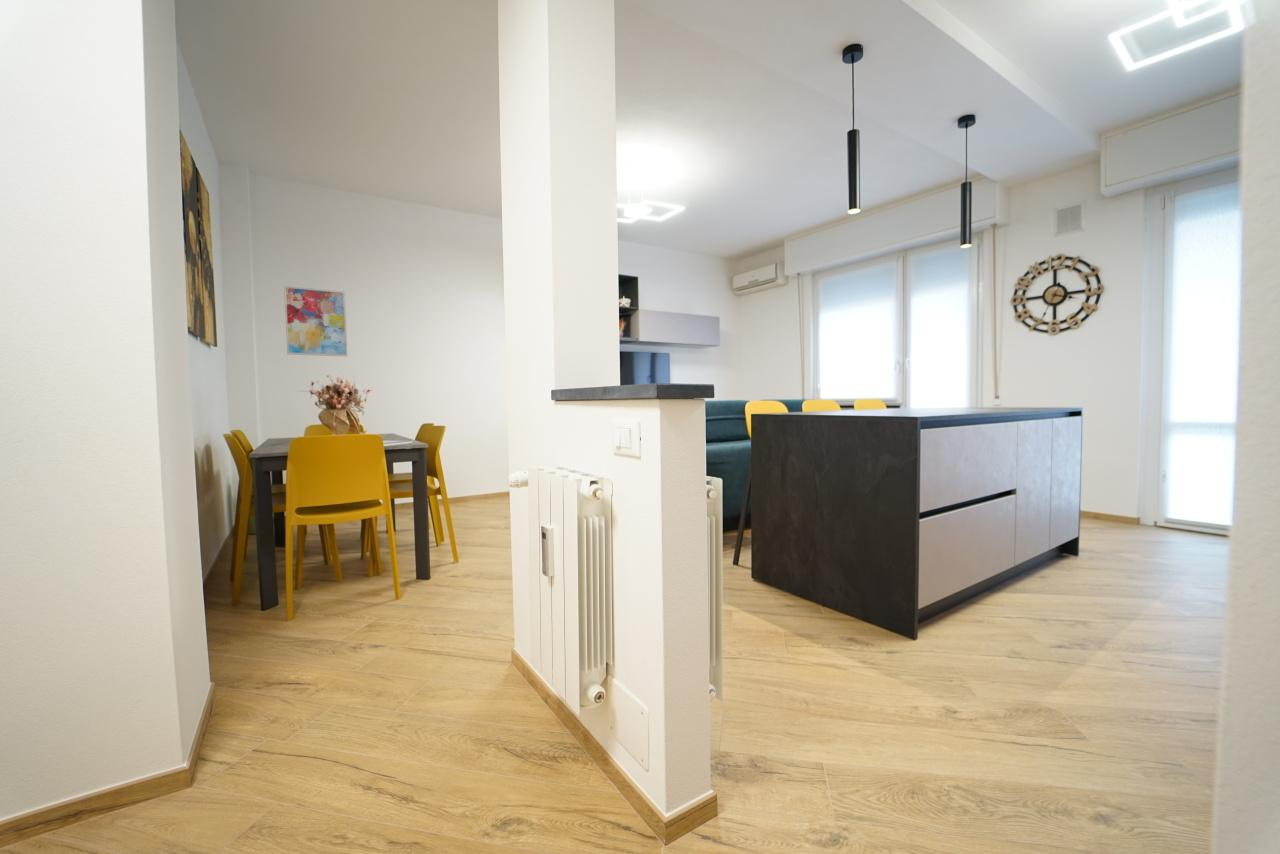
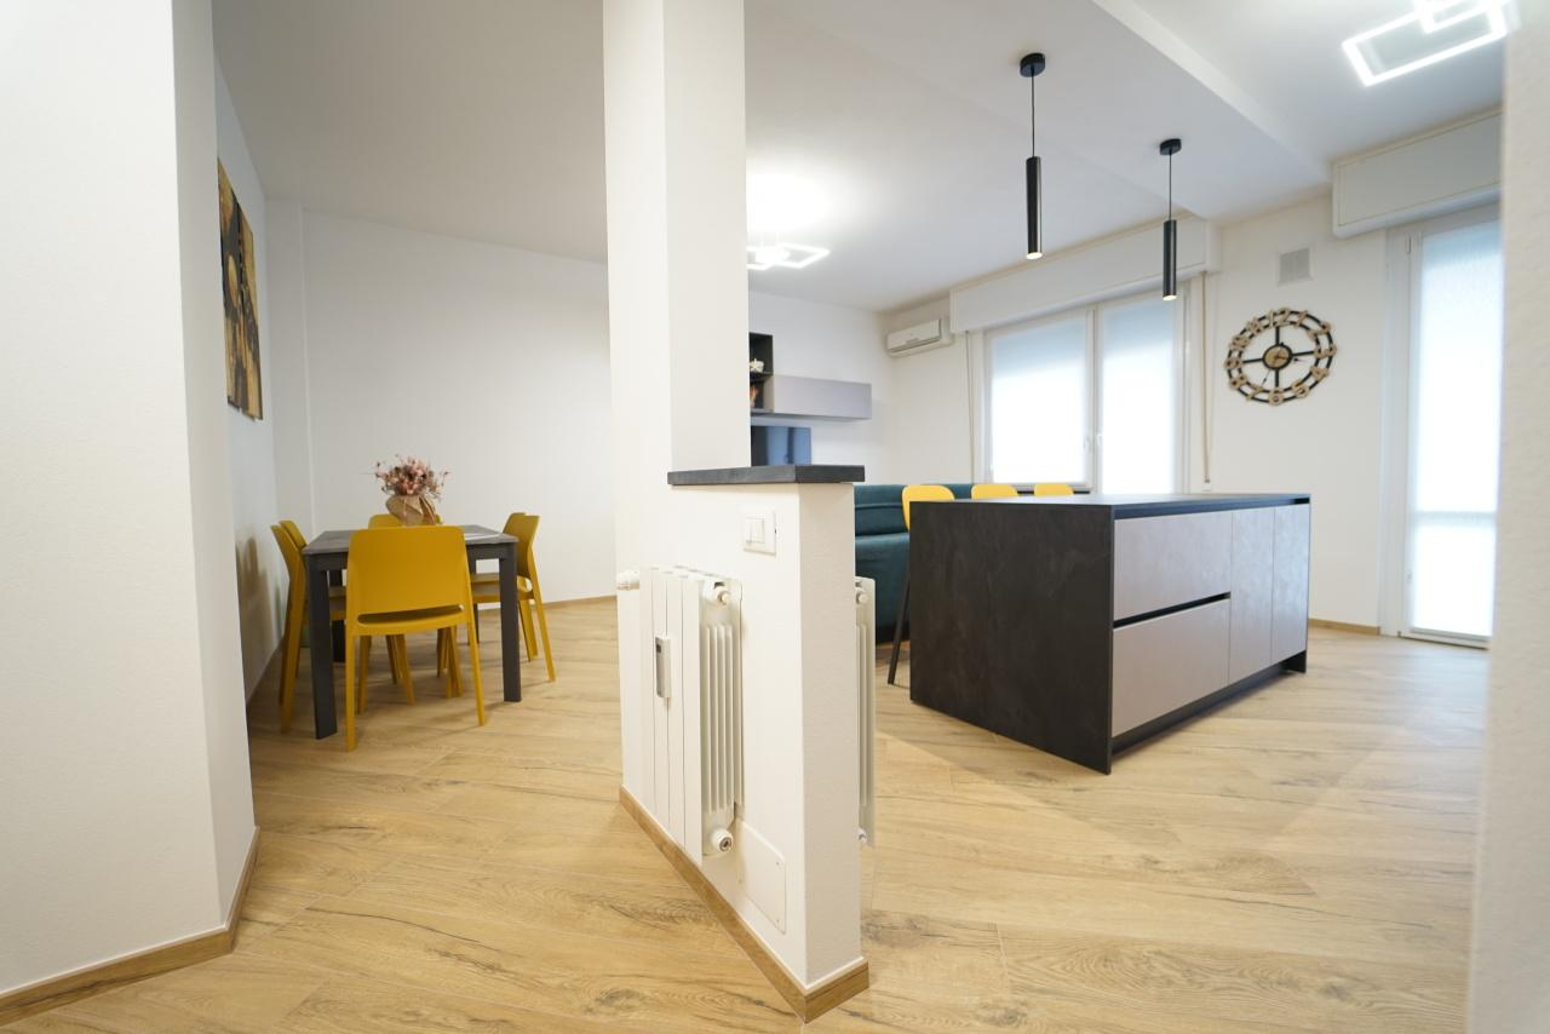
- wall art [283,285,349,358]
